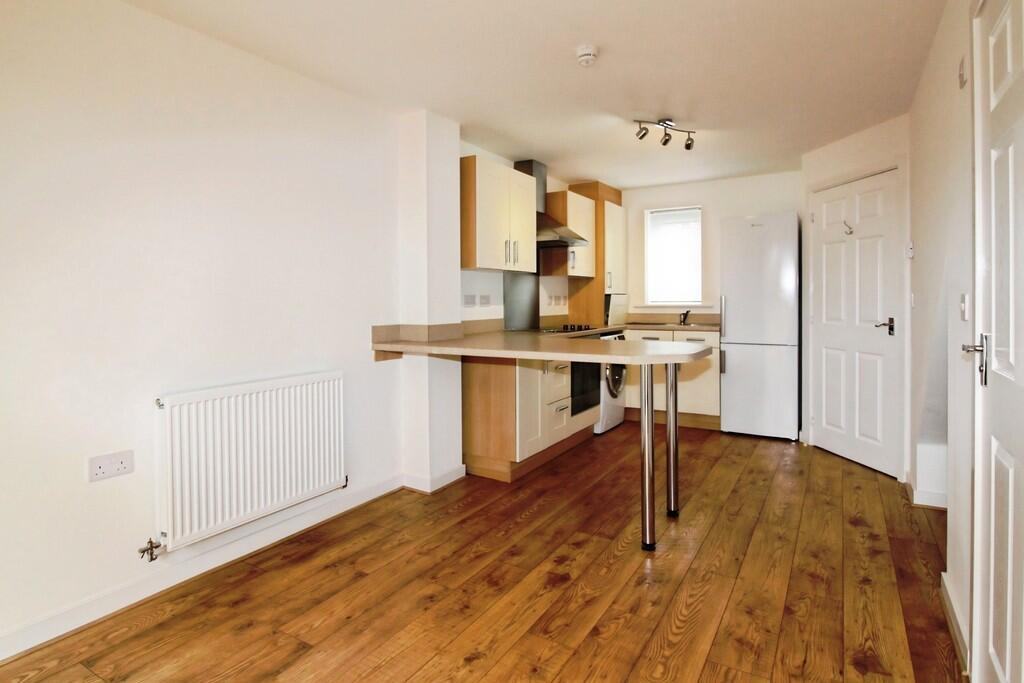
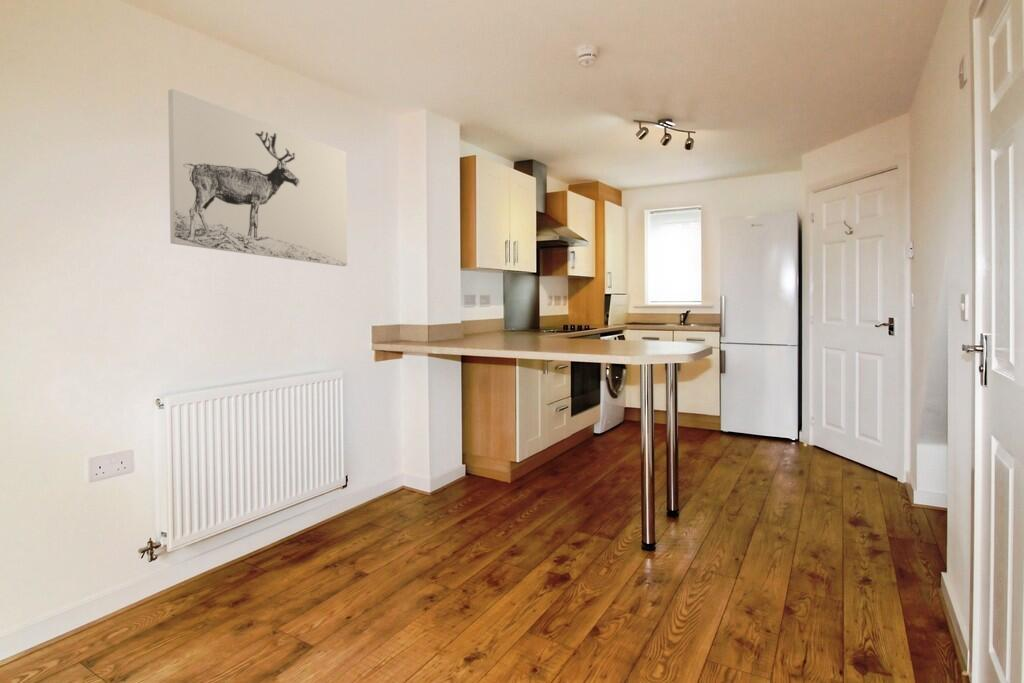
+ wall art [167,88,348,267]
